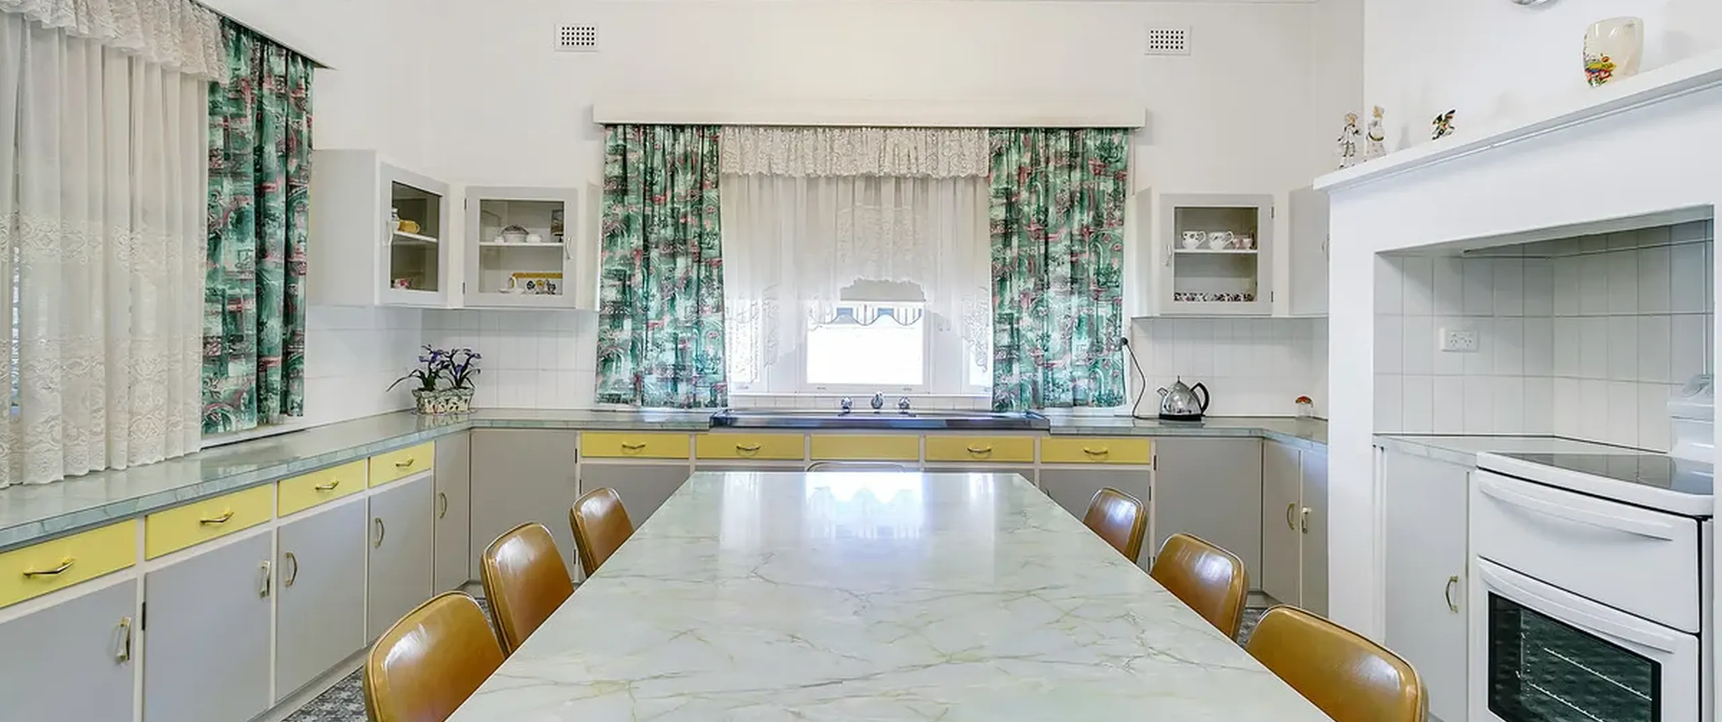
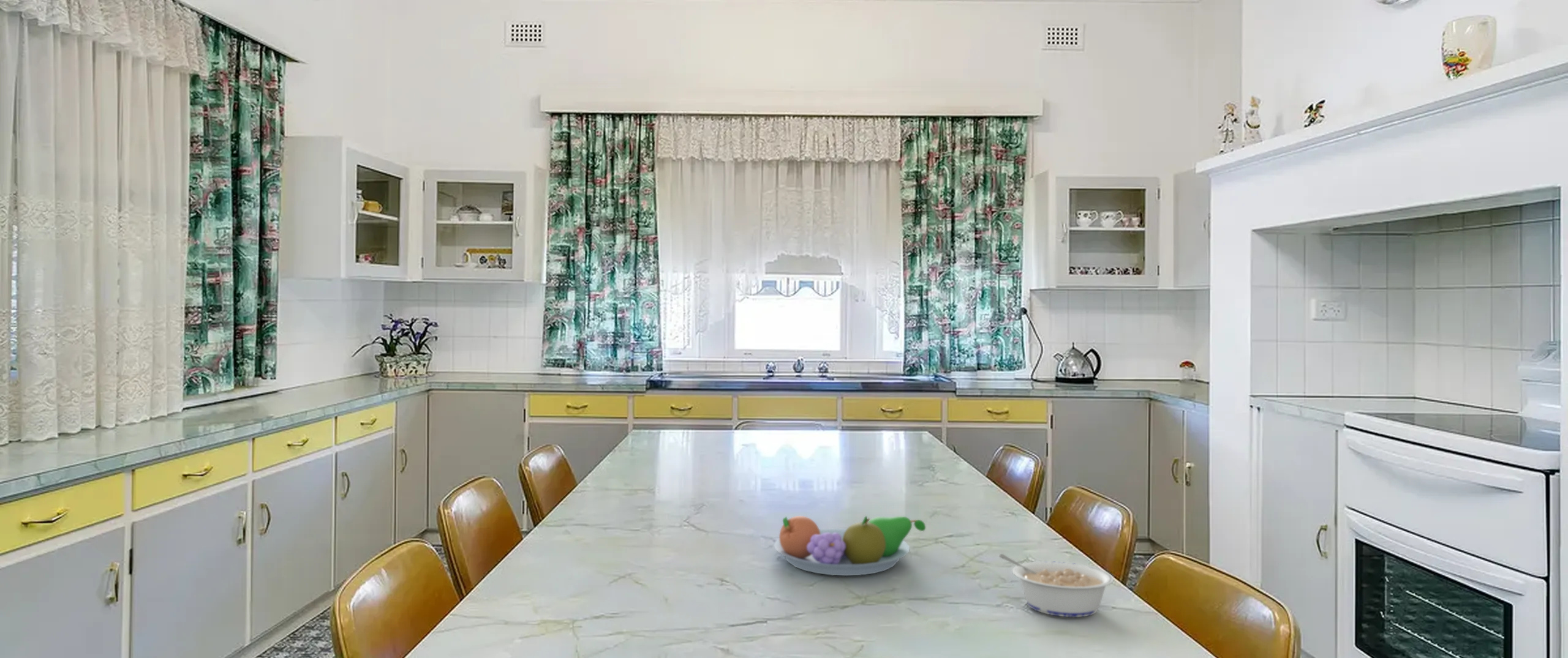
+ legume [998,553,1115,618]
+ fruit bowl [773,515,926,576]
